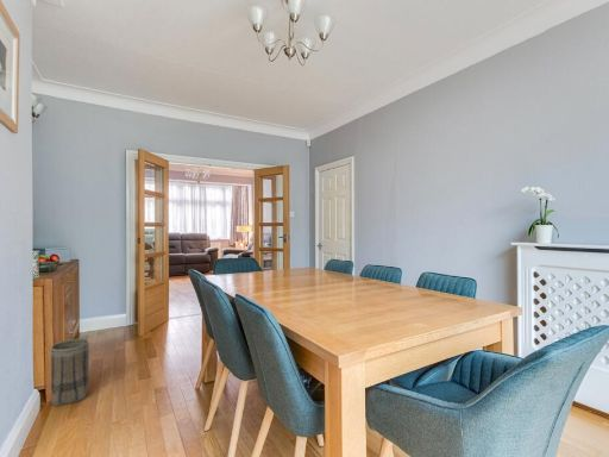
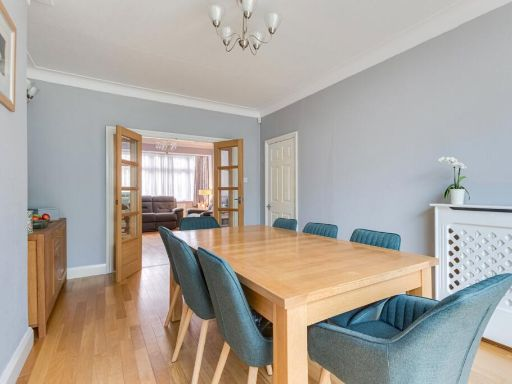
- basket [50,338,90,407]
